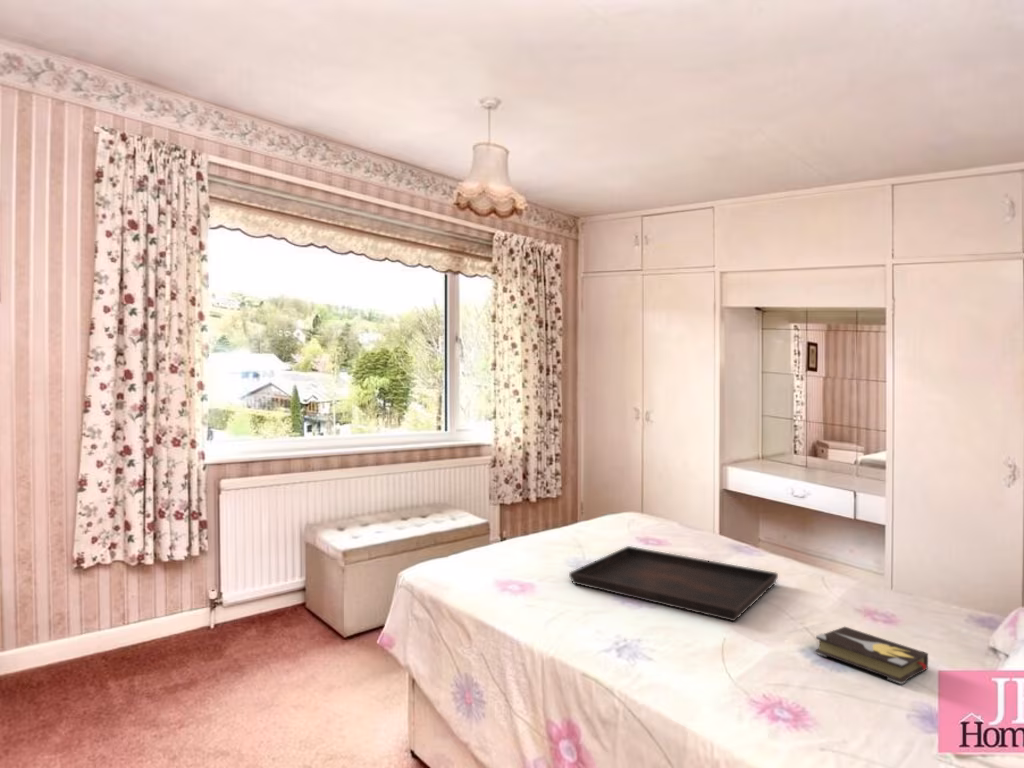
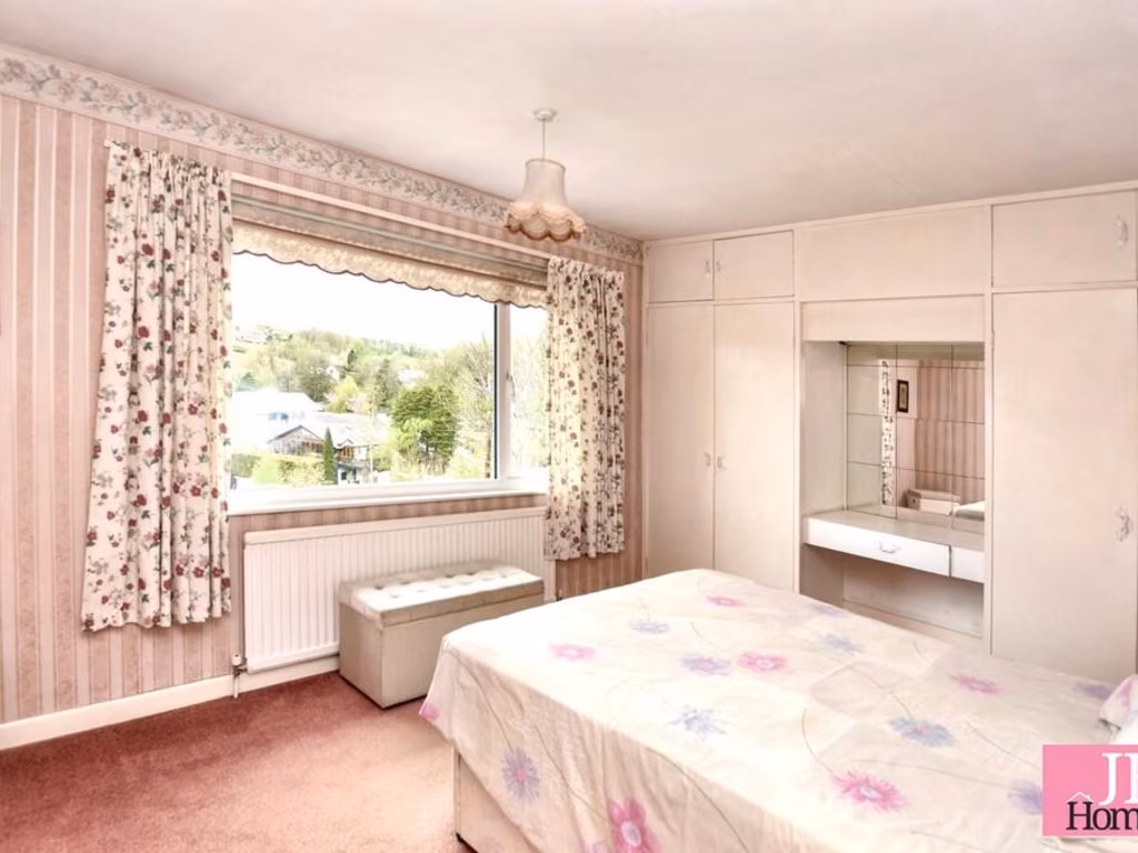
- serving tray [568,545,779,622]
- hardback book [815,626,929,685]
